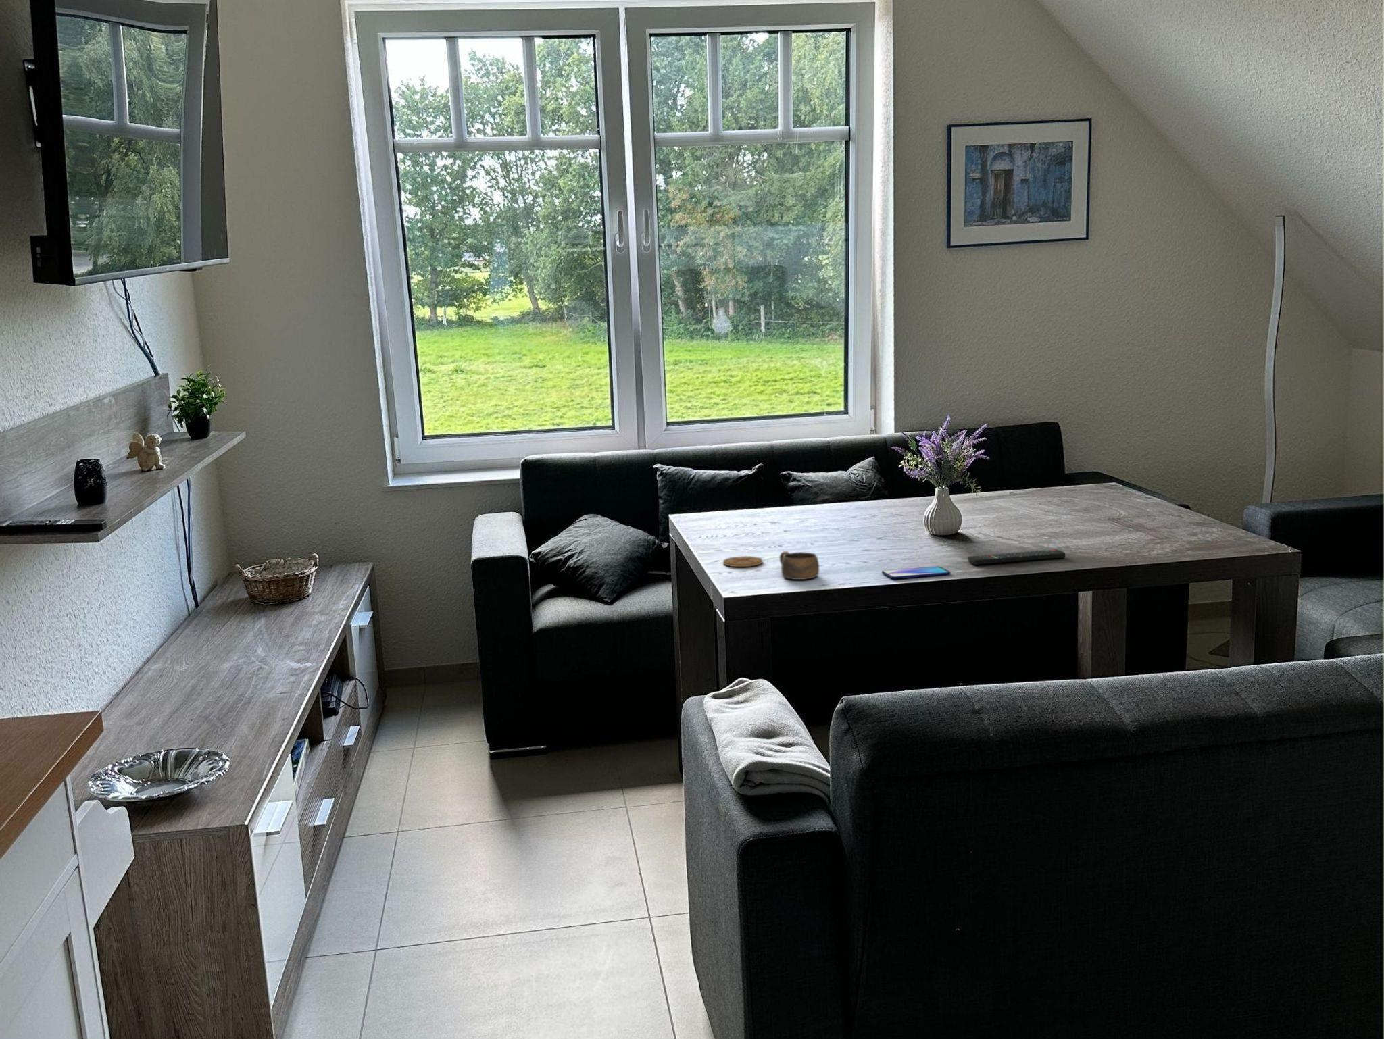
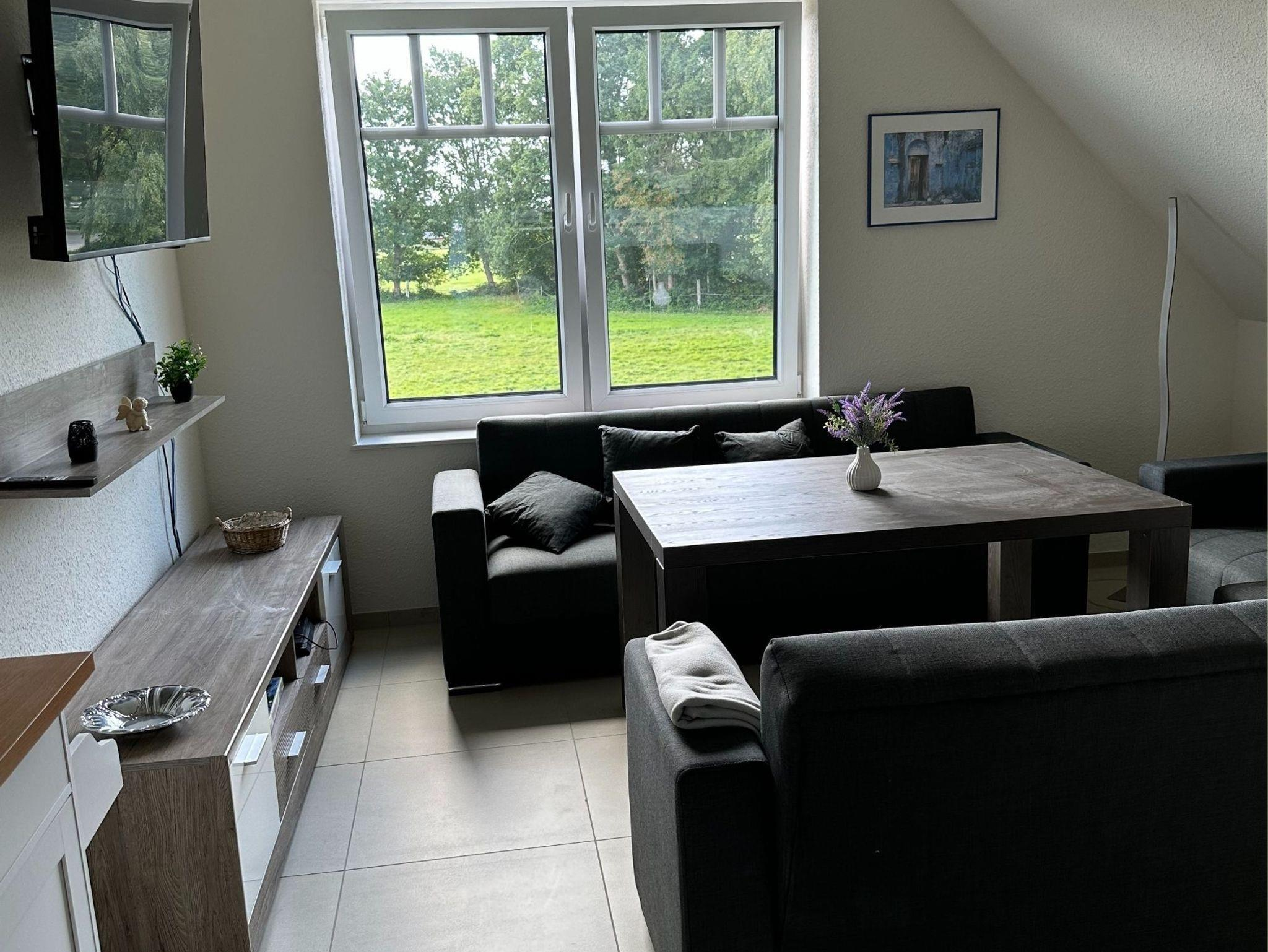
- cup [778,550,820,581]
- remote control [967,549,1065,565]
- coaster [723,556,764,568]
- smartphone [881,565,951,578]
